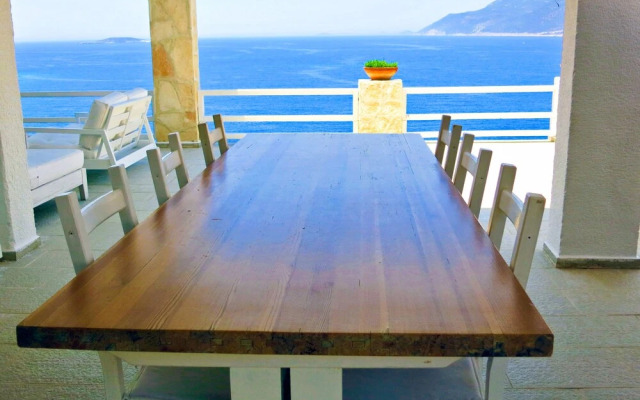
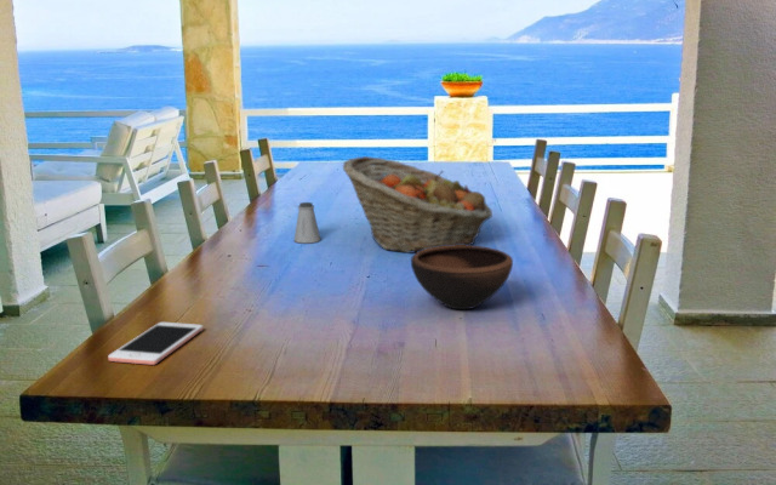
+ fruit basket [342,155,493,255]
+ saltshaker [293,201,321,244]
+ cell phone [107,321,204,366]
+ bowl [410,245,514,310]
